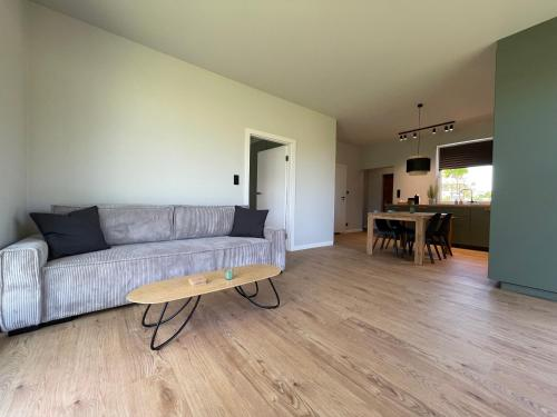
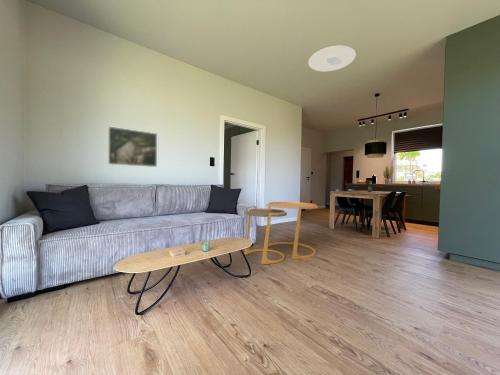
+ side table [244,201,319,265]
+ ceiling light [307,45,357,72]
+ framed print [107,125,158,168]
